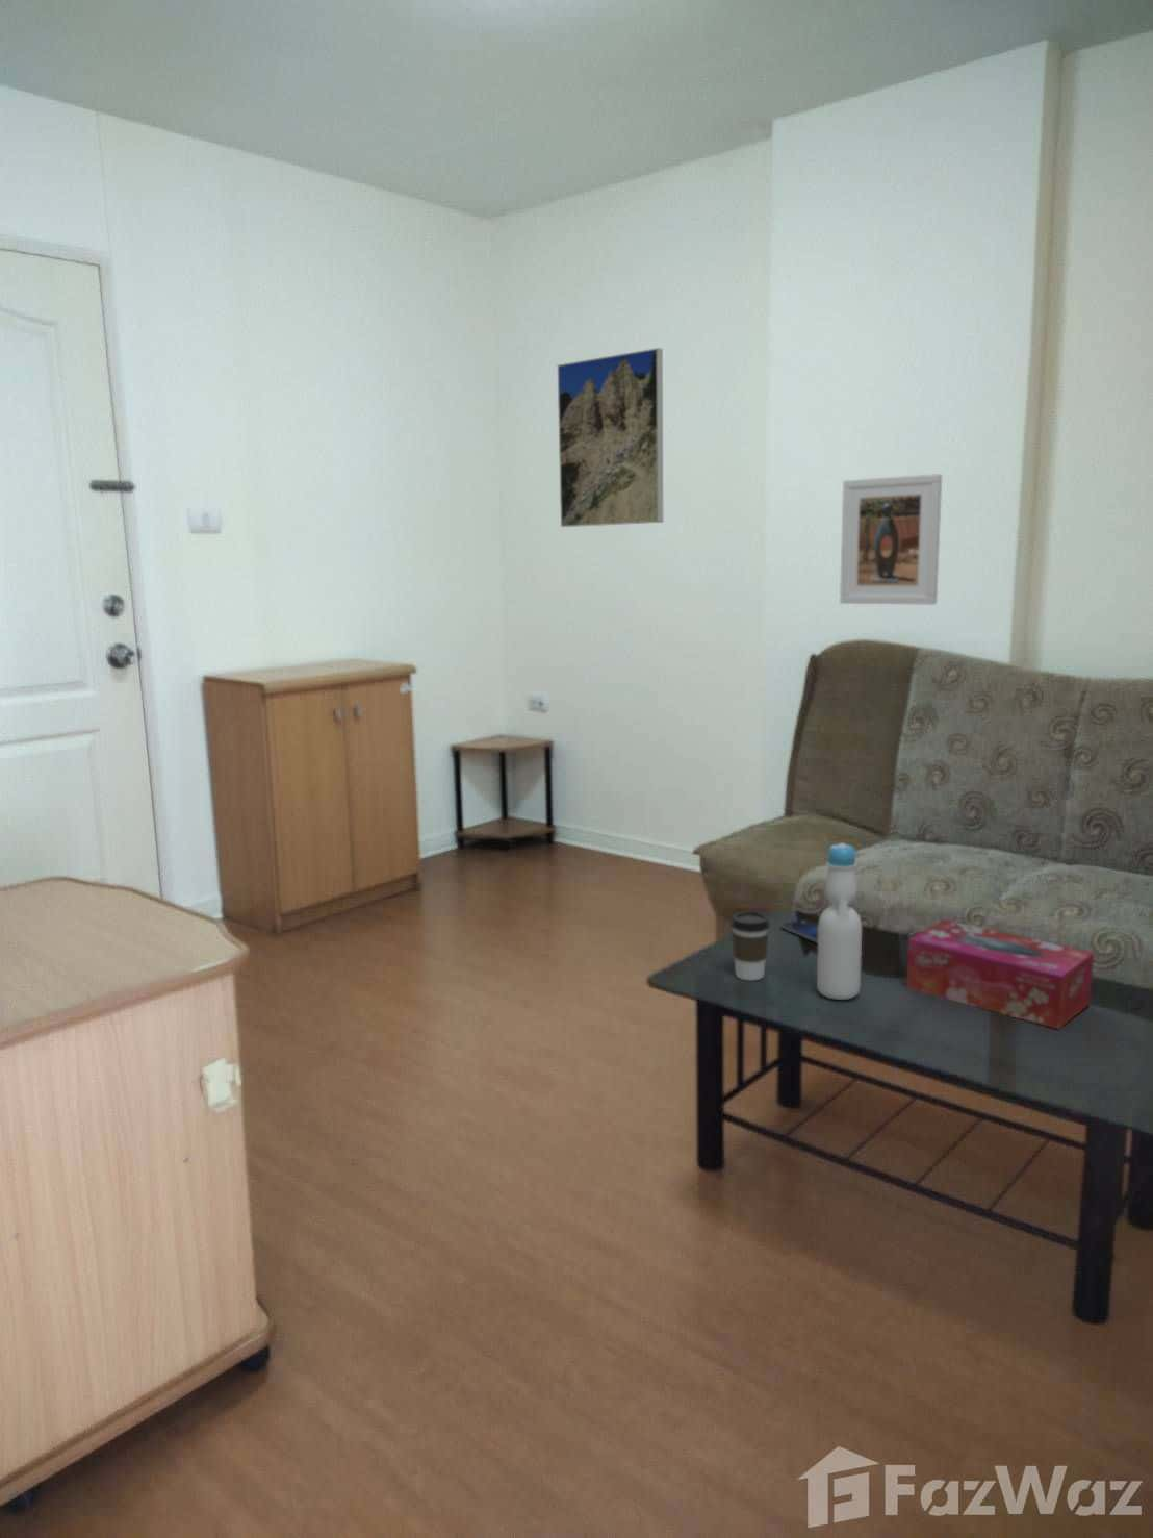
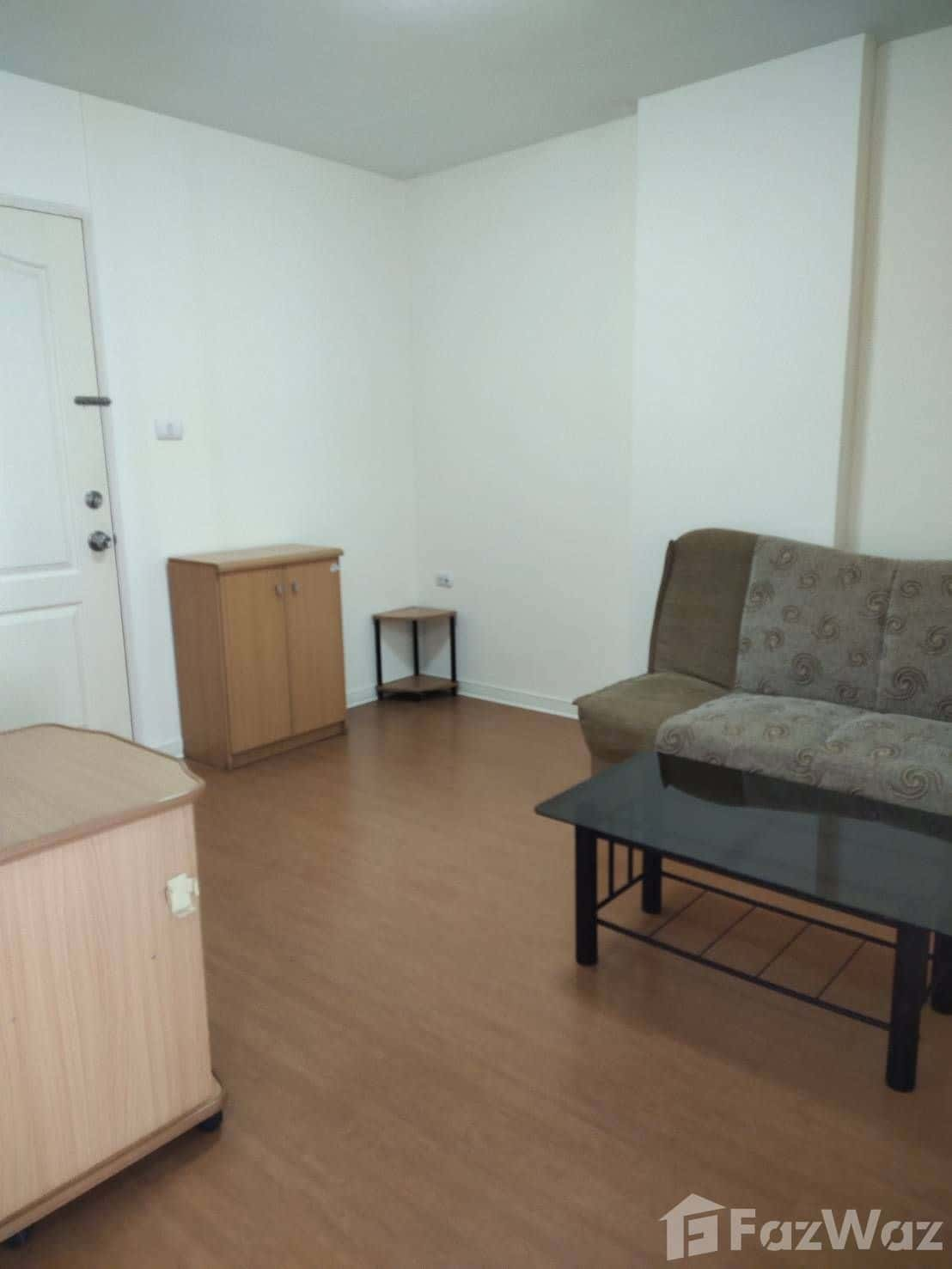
- smartphone [780,919,819,944]
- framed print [557,347,664,528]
- bottle [816,842,862,1001]
- tissue box [906,919,1095,1031]
- coffee cup [729,911,771,982]
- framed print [839,473,942,606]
